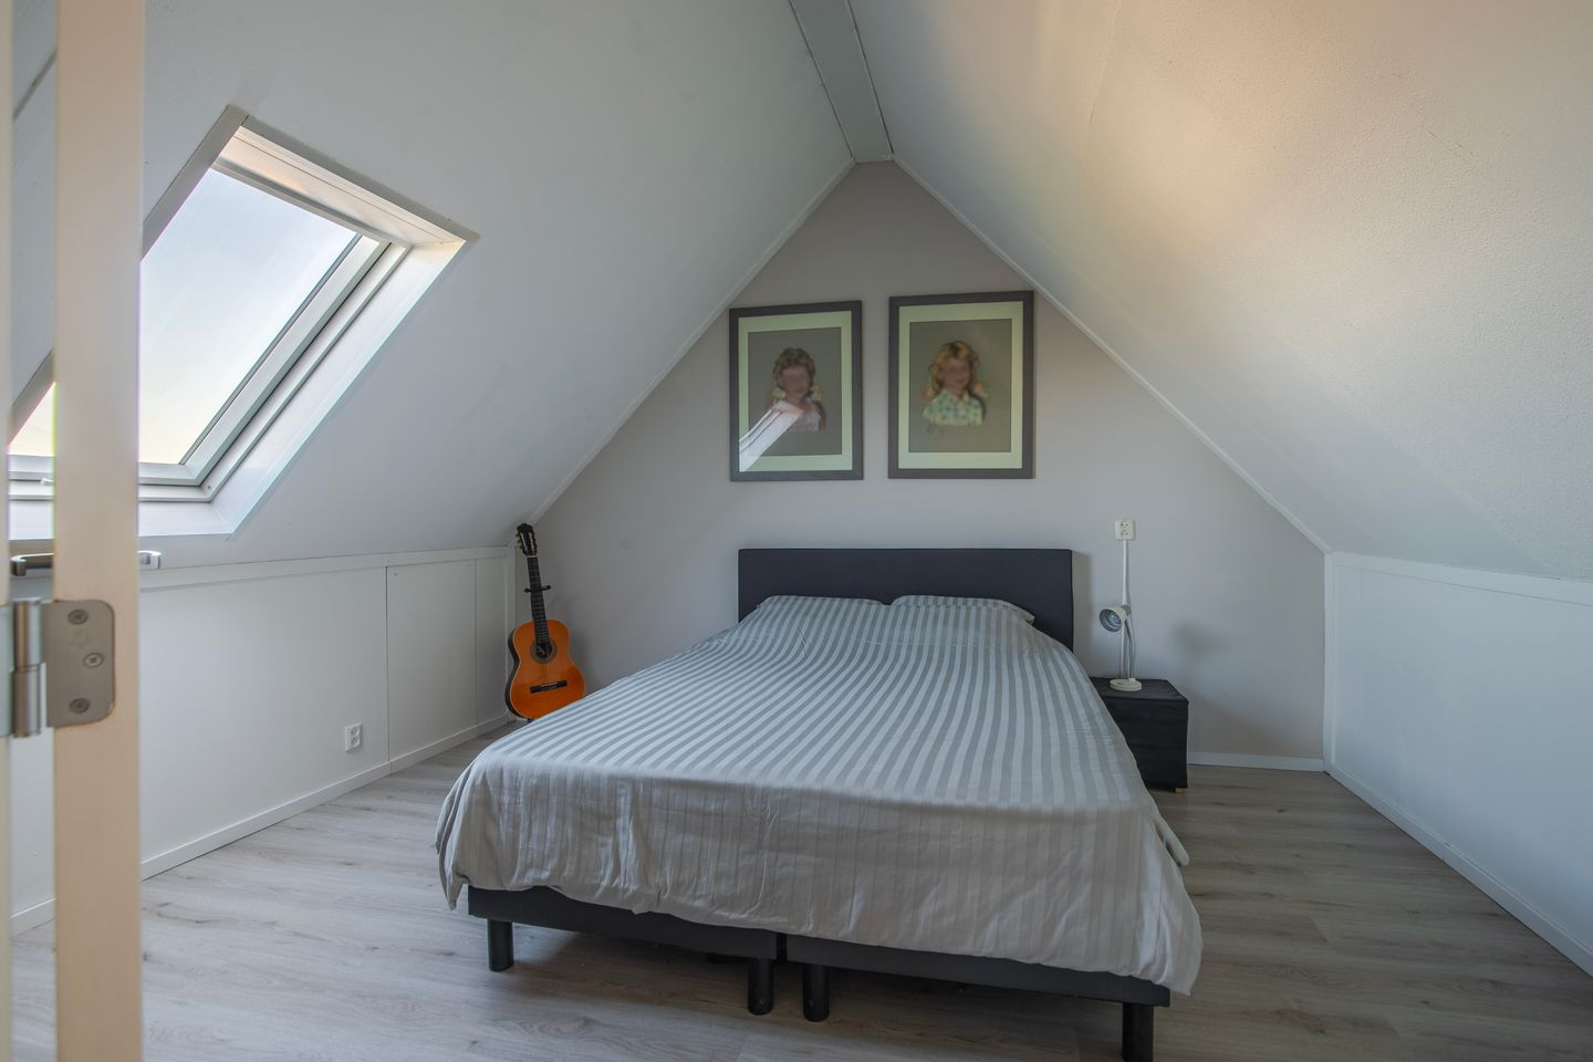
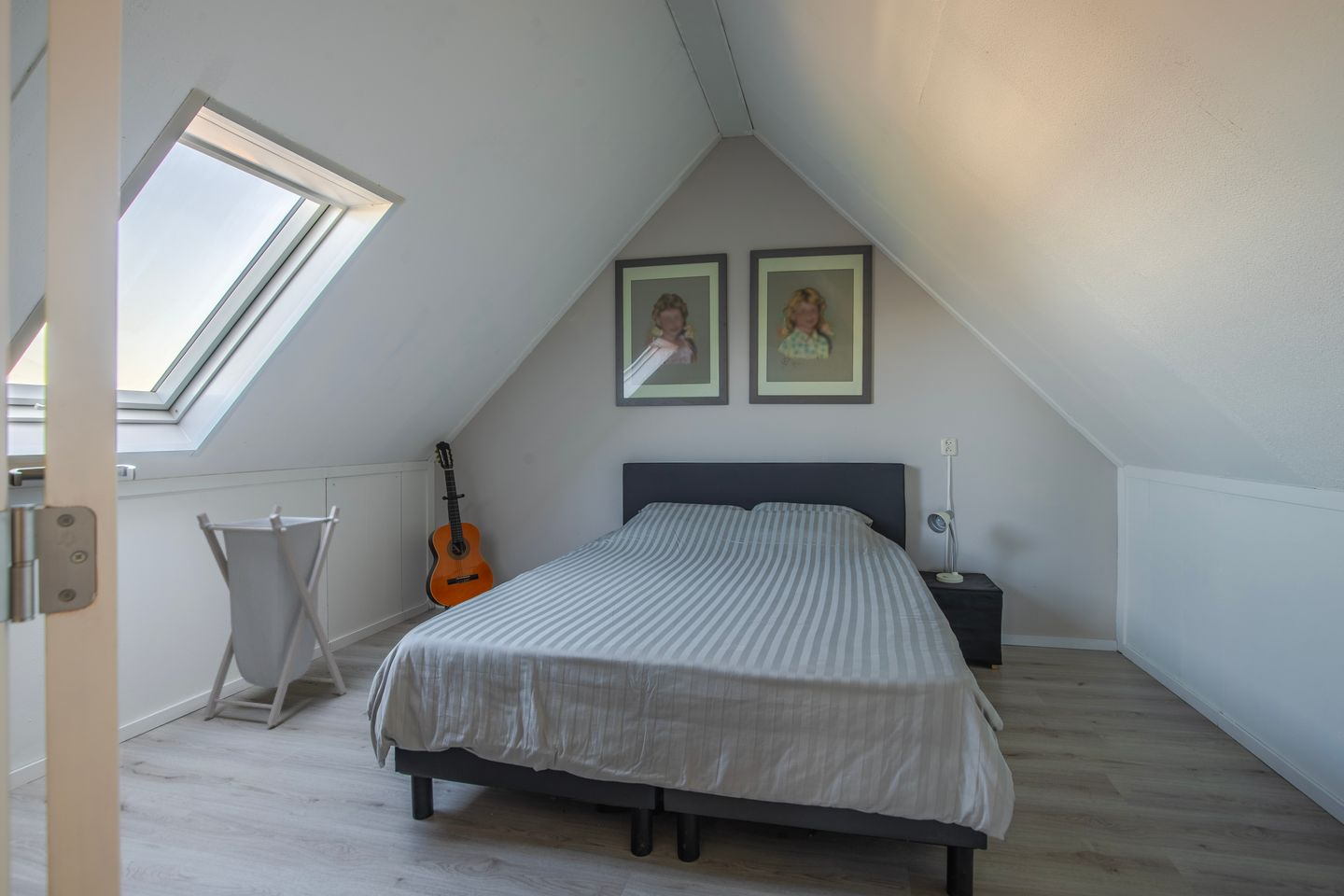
+ laundry hamper [195,504,347,726]
